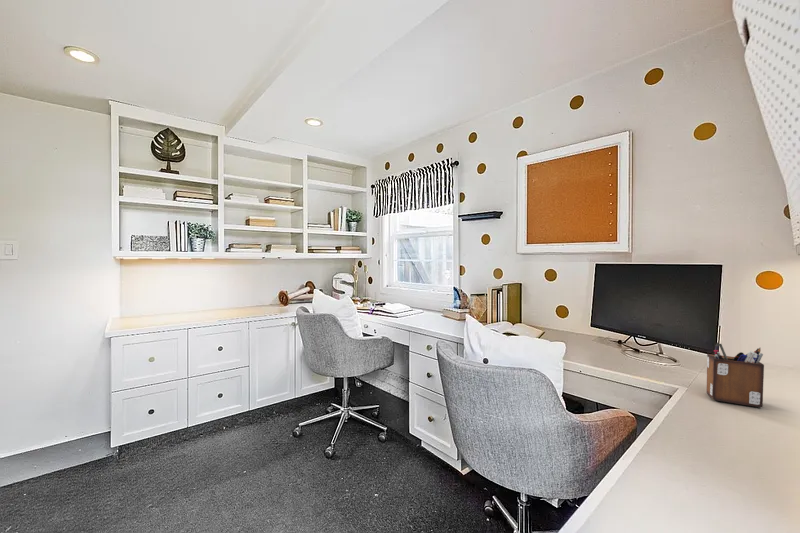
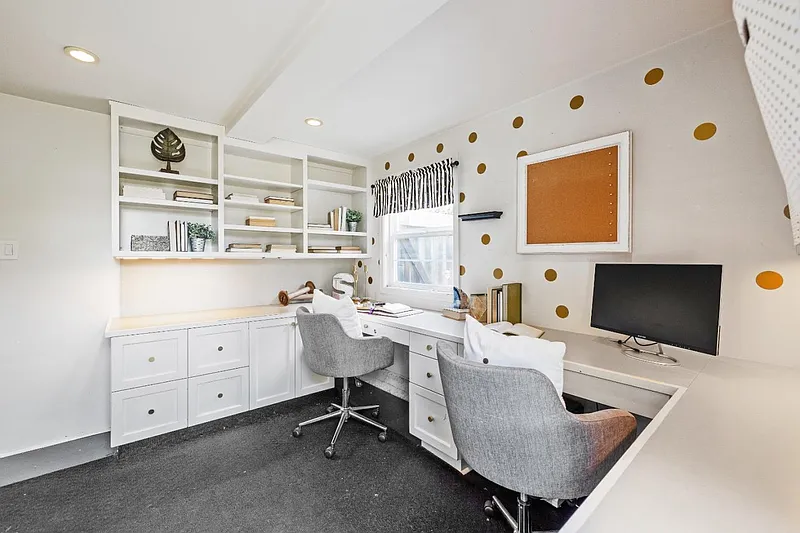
- desk organizer [706,341,765,408]
